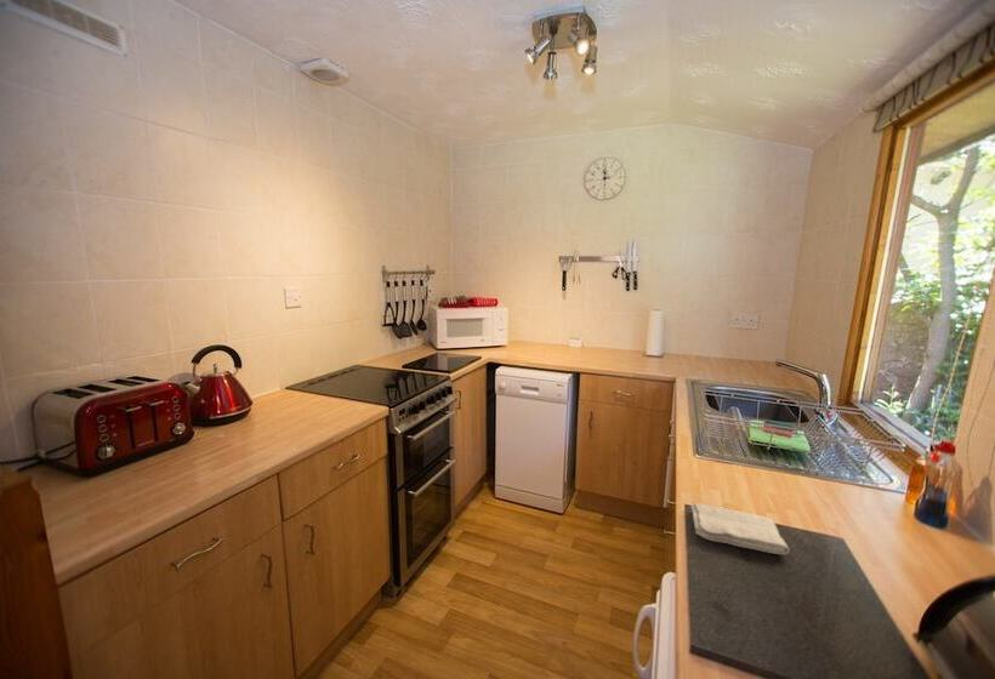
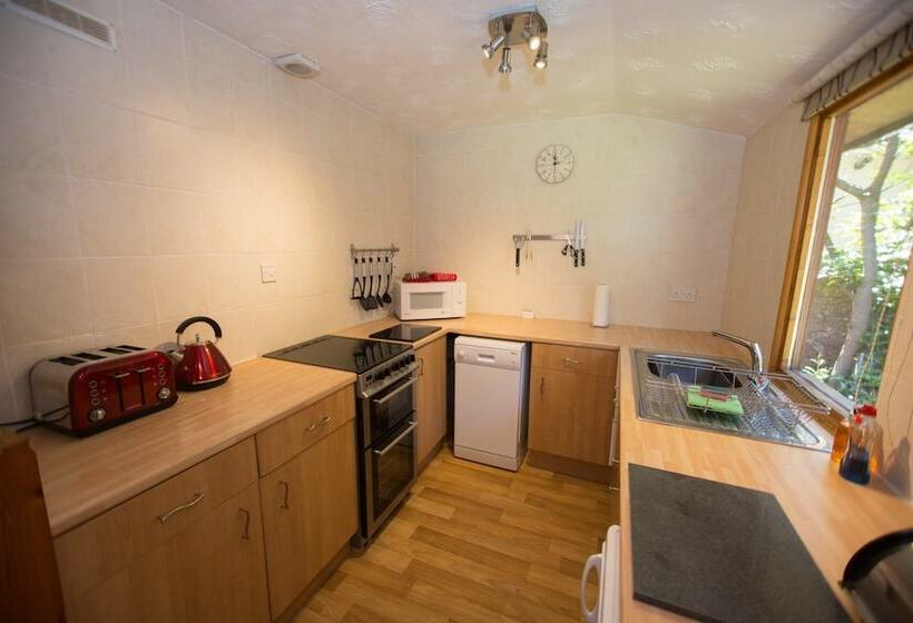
- washcloth [689,502,791,555]
